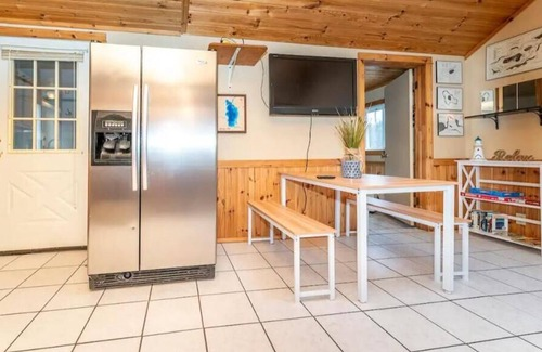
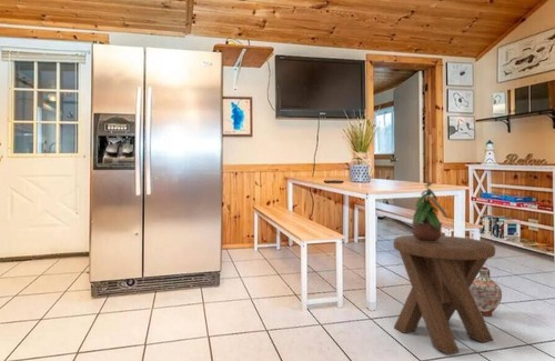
+ ceramic jug [470,267,503,317]
+ potted plant [411,177,450,242]
+ music stool [392,234,496,355]
